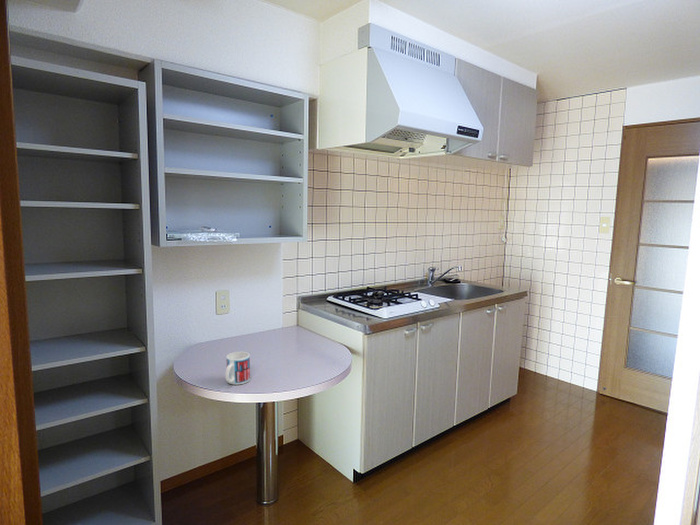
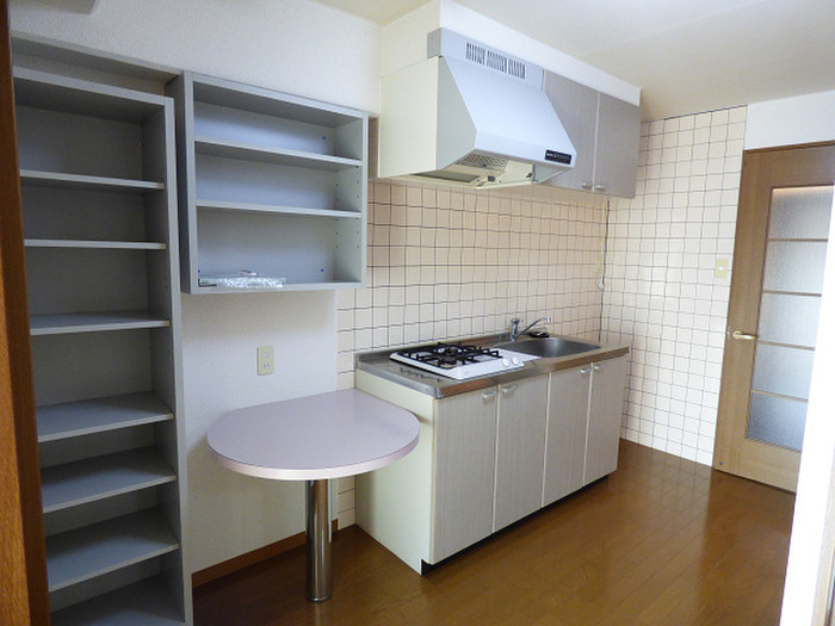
- mug [224,351,251,386]
